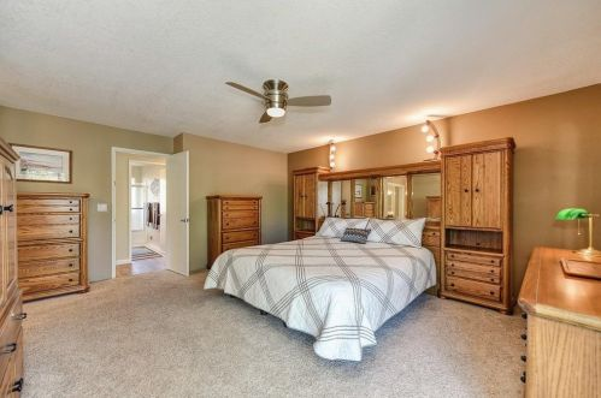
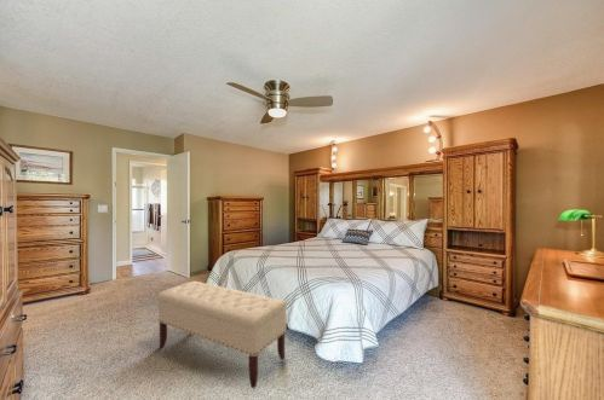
+ bench [156,280,288,389]
